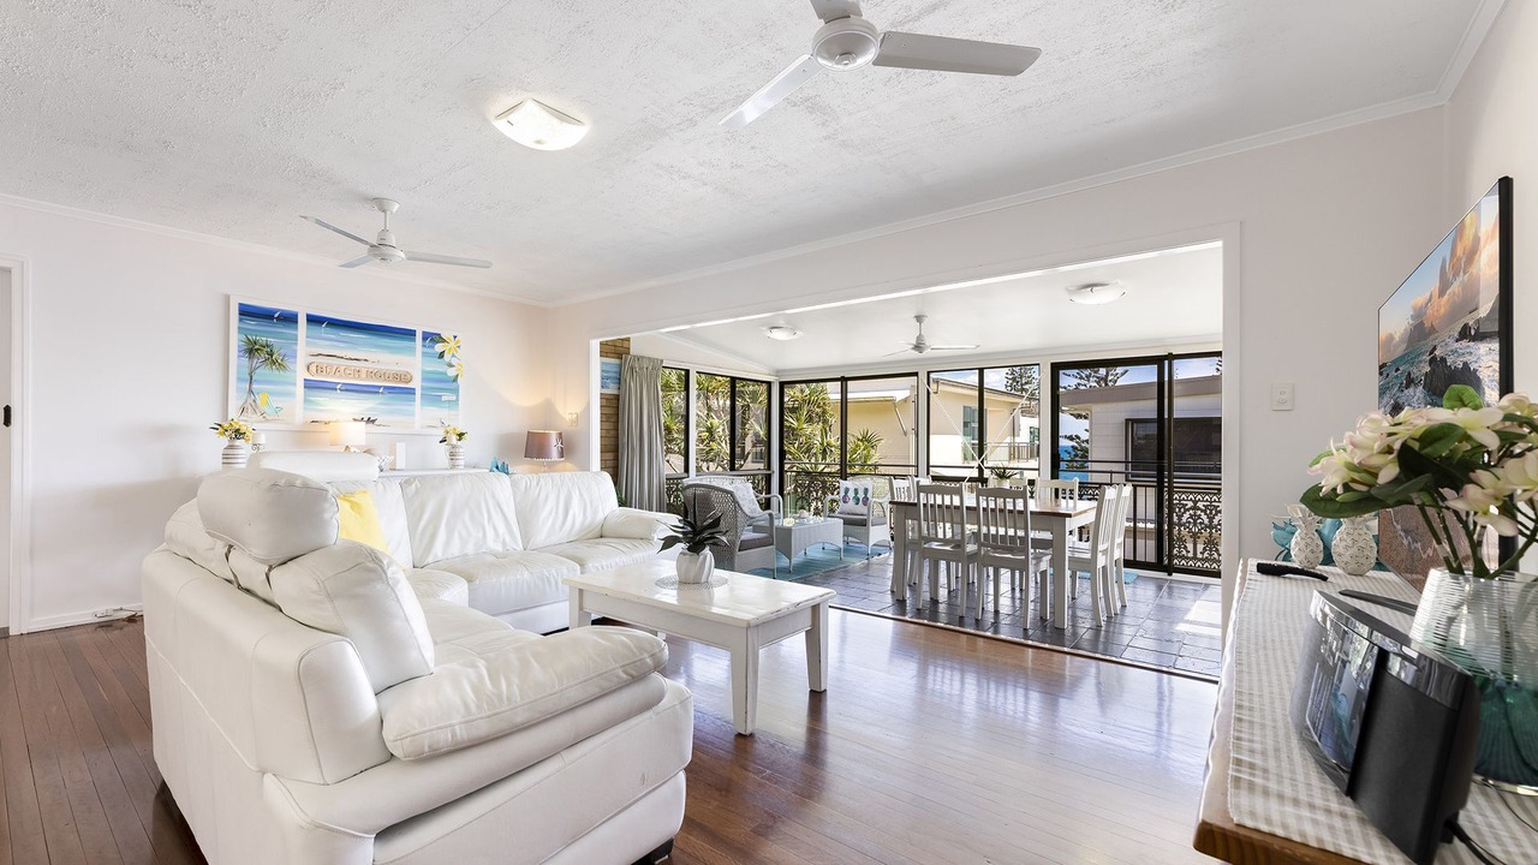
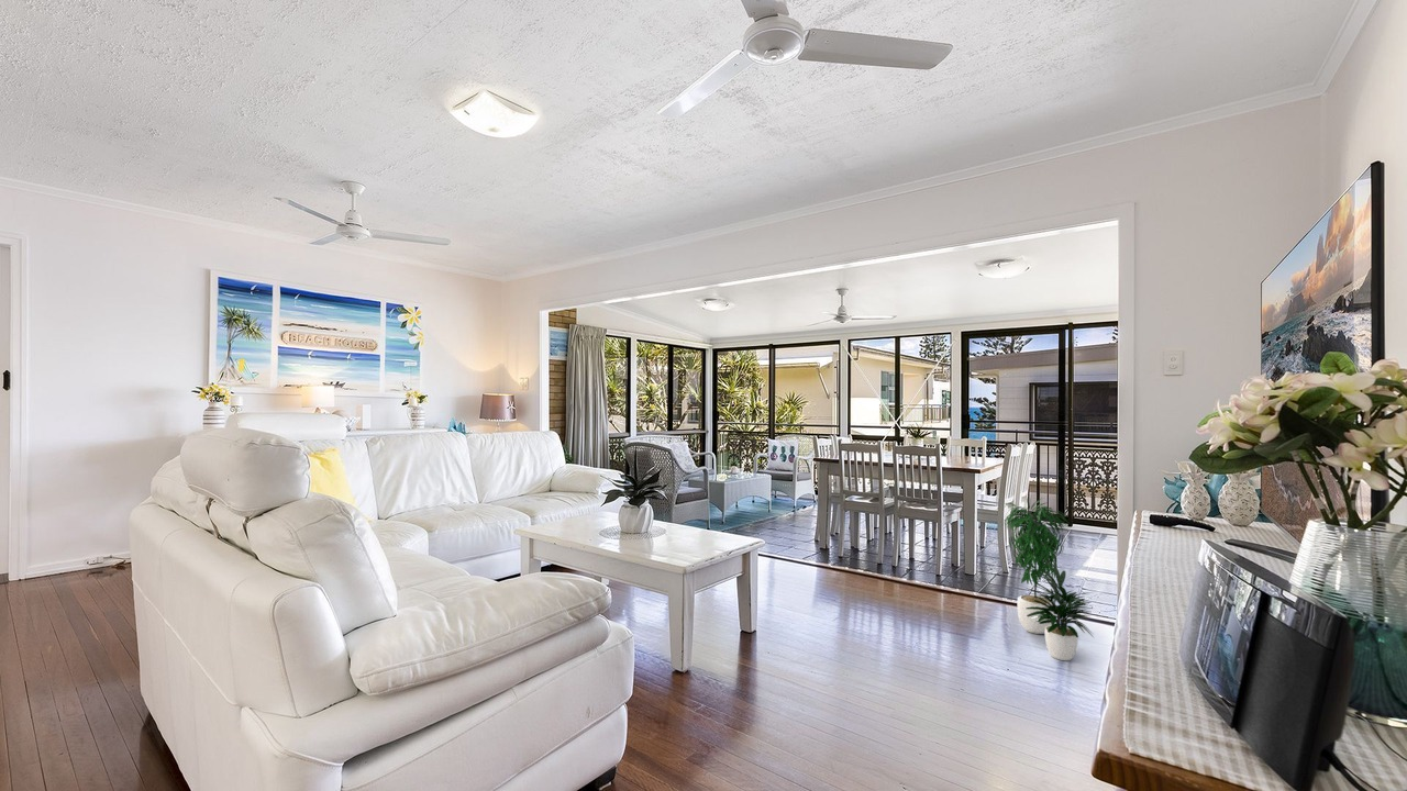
+ potted plant [1002,494,1095,661]
